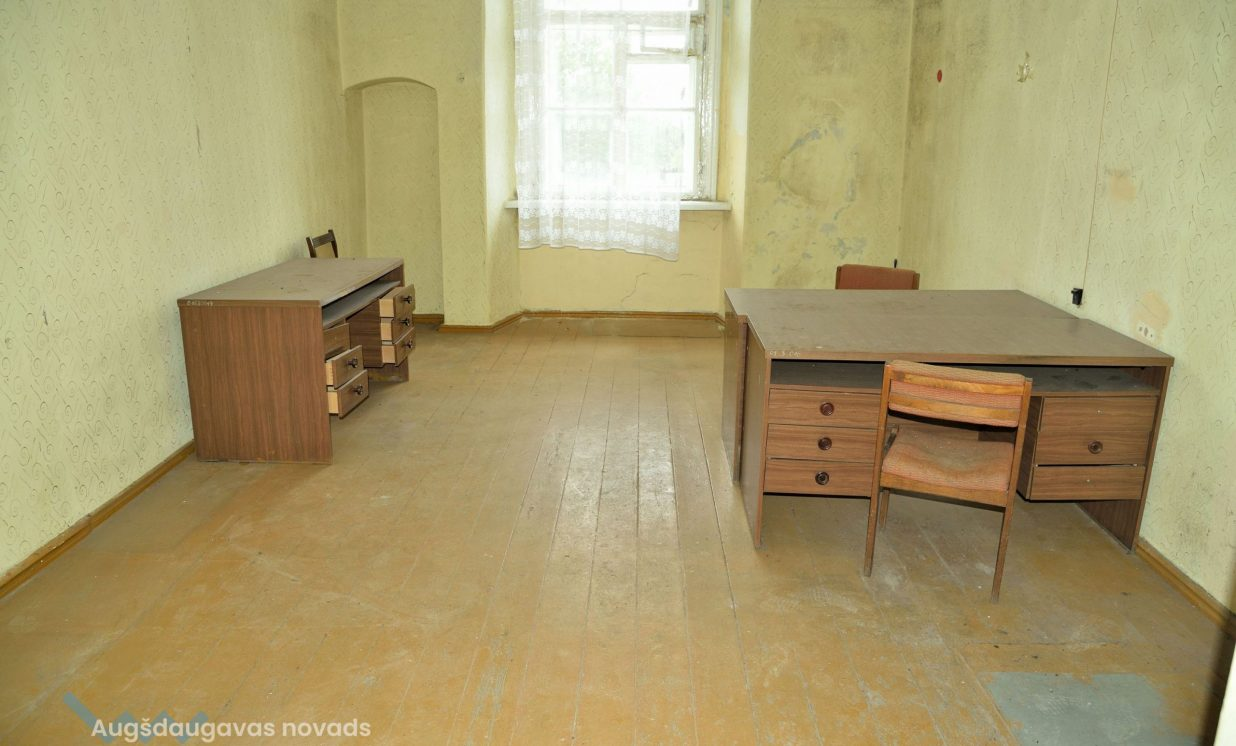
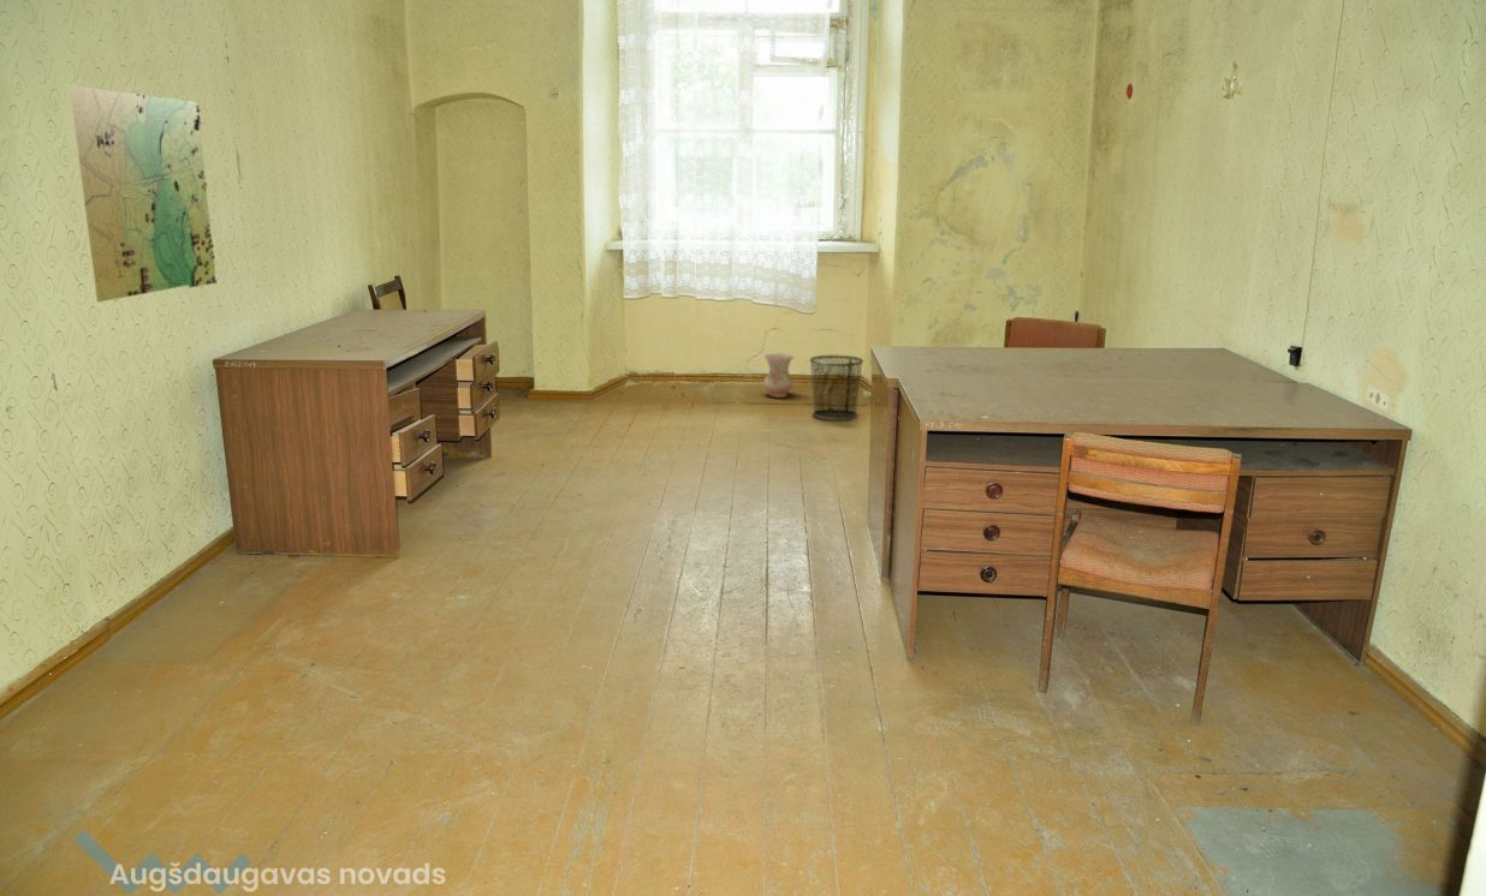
+ waste bin [808,354,864,422]
+ ceramic jug [762,352,796,399]
+ map [69,84,218,304]
